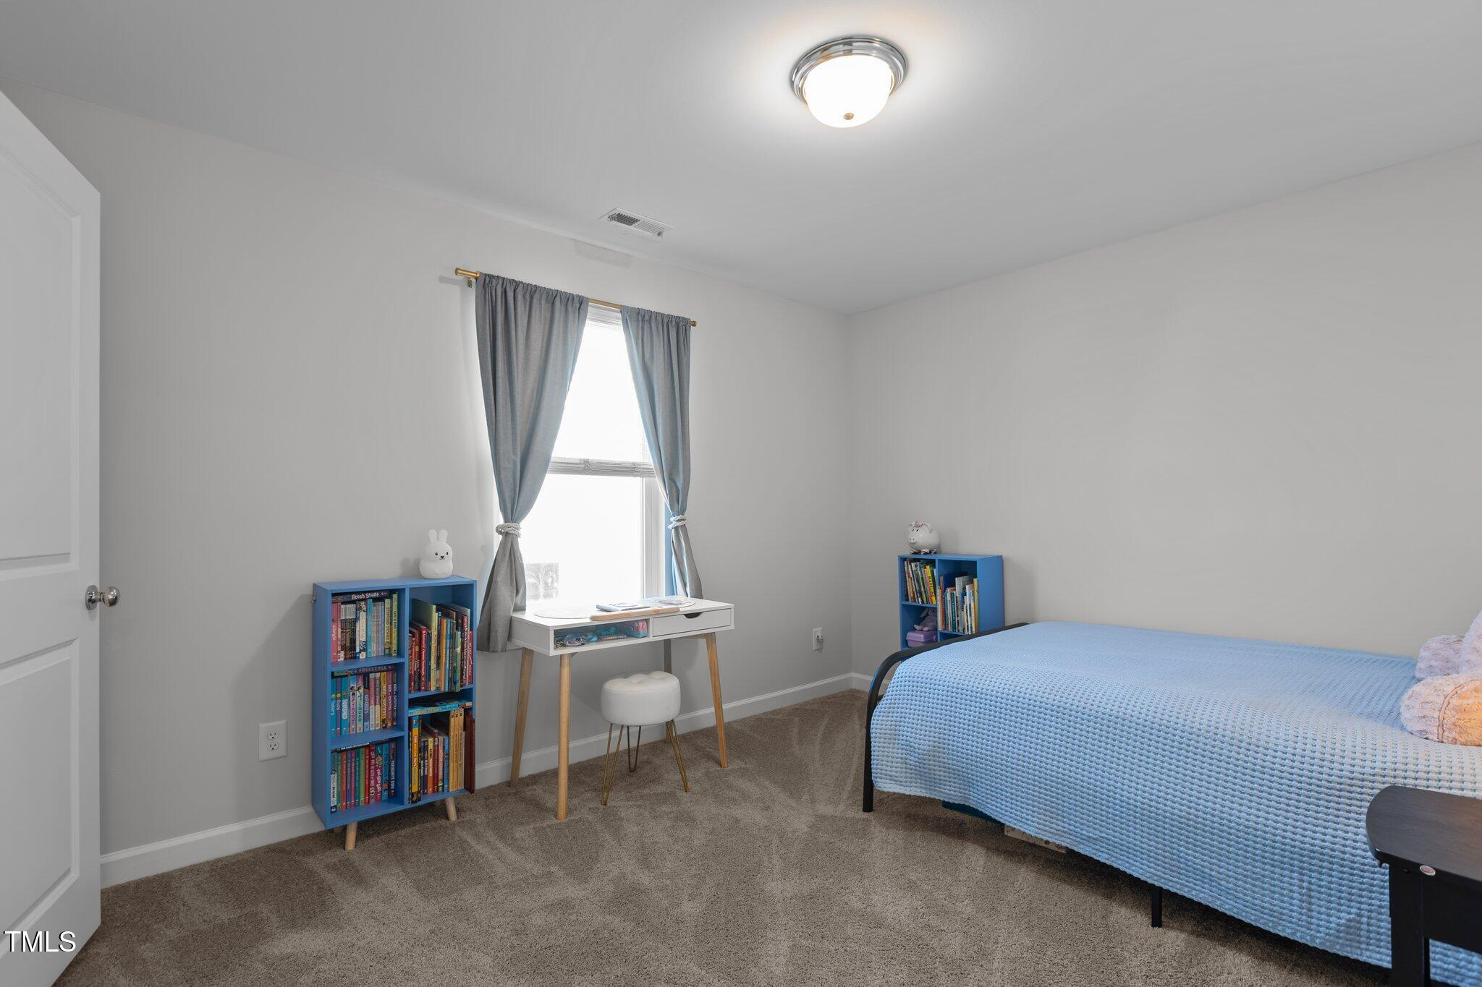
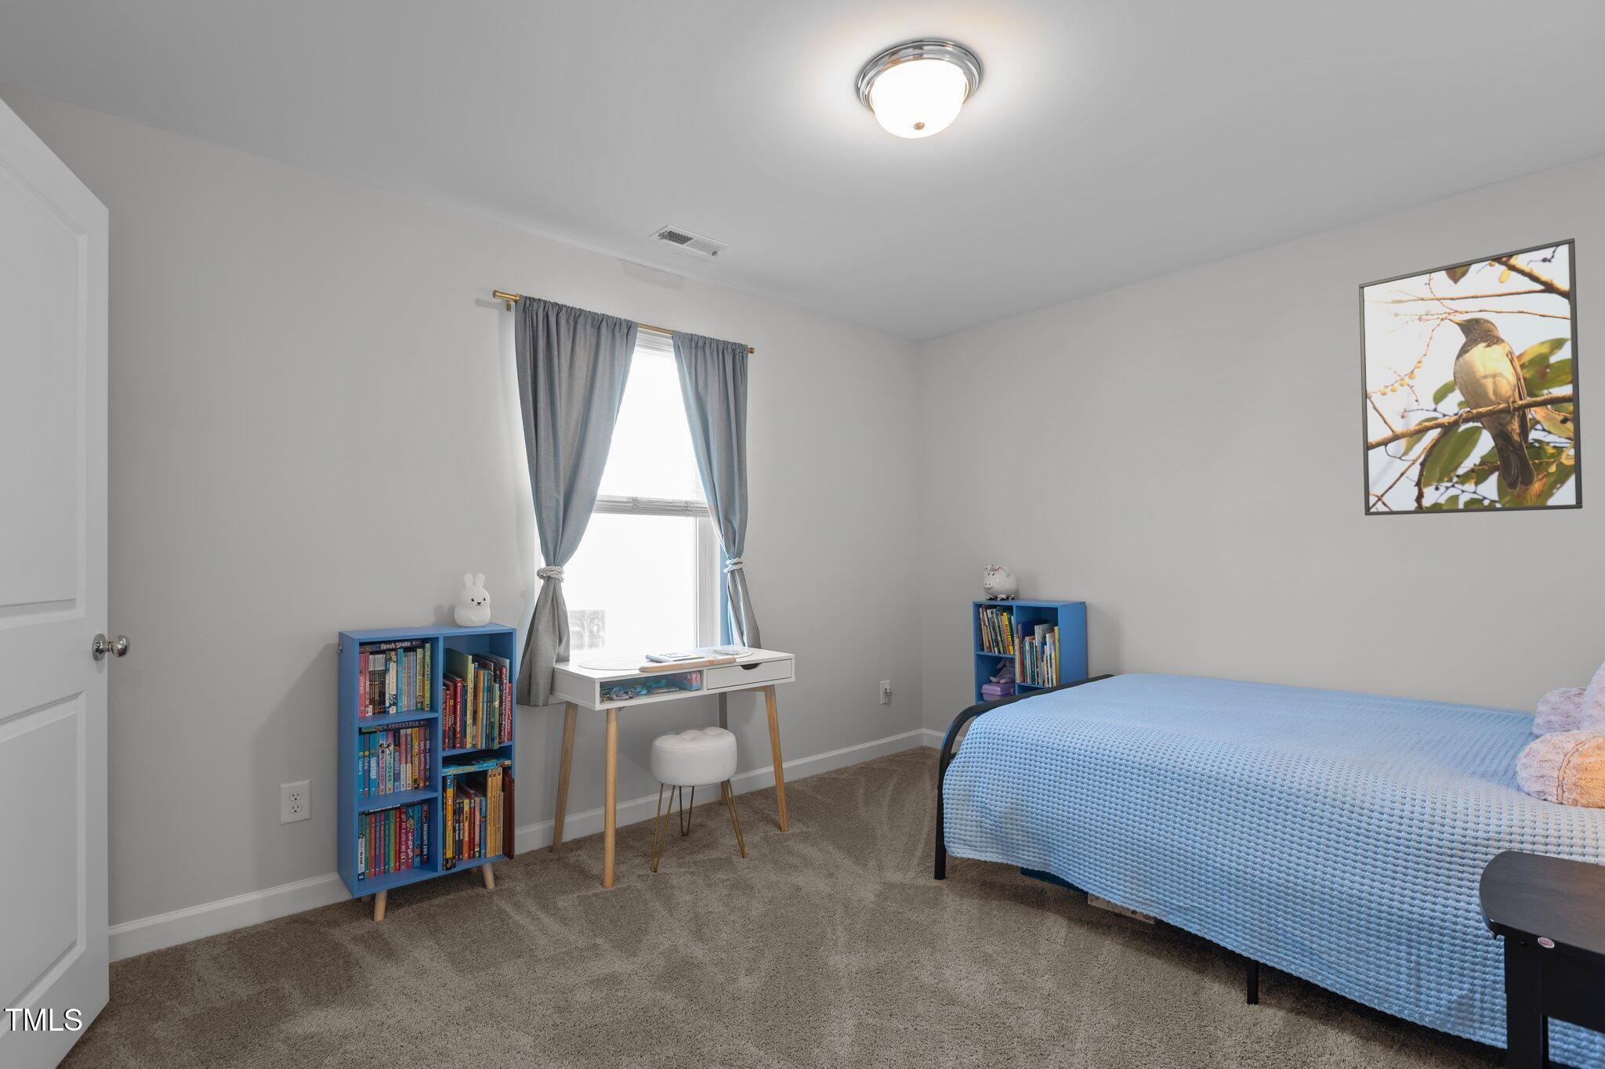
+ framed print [1358,237,1584,517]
